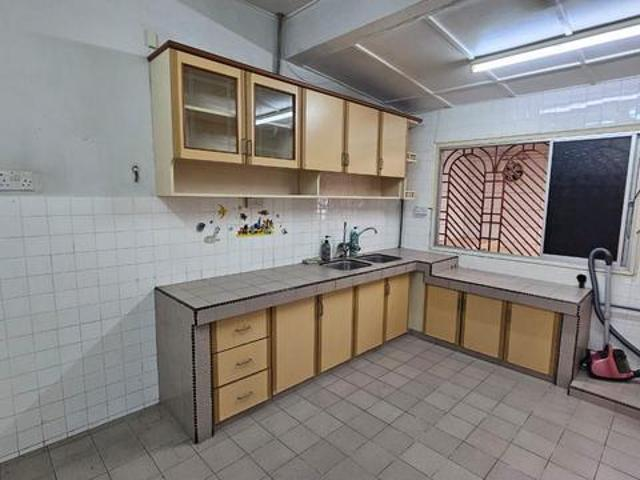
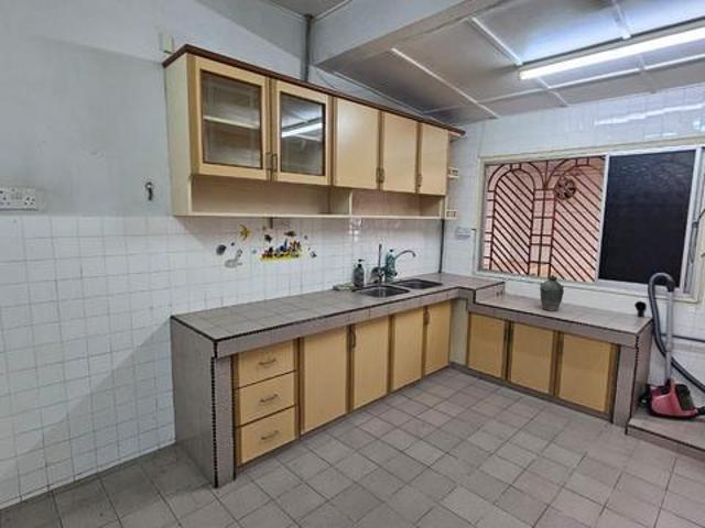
+ kettle [539,274,565,312]
